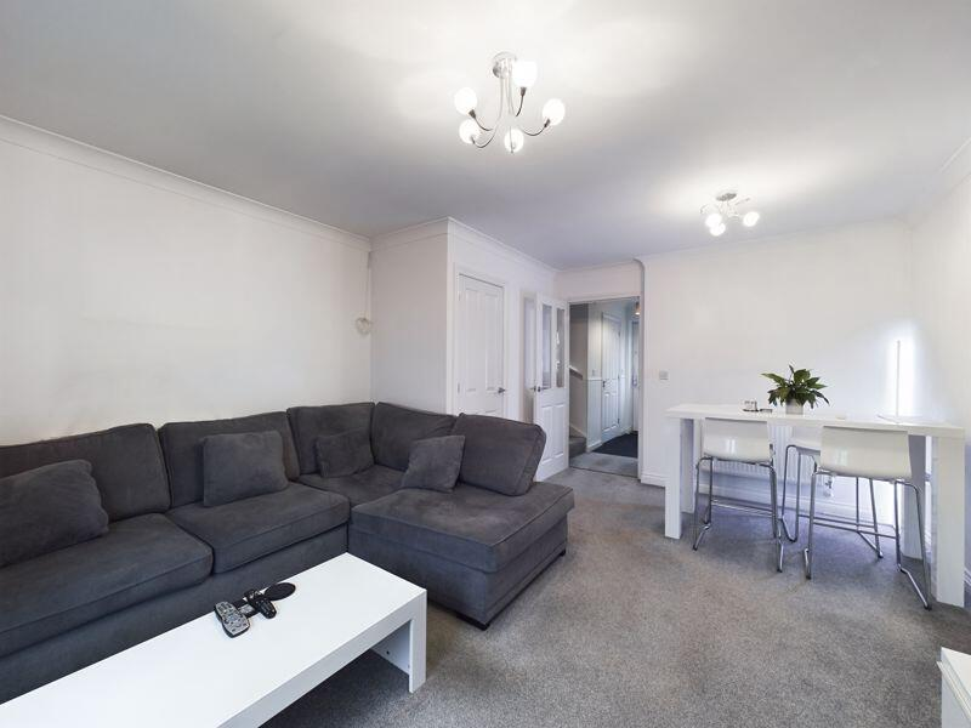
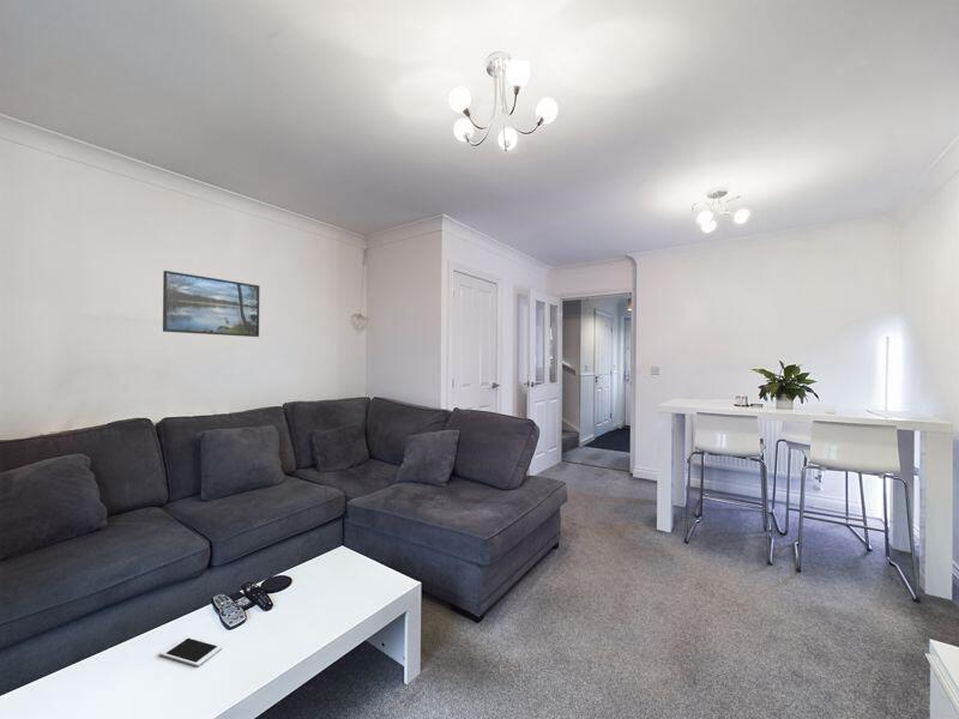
+ cell phone [158,635,223,667]
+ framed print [162,270,260,338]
